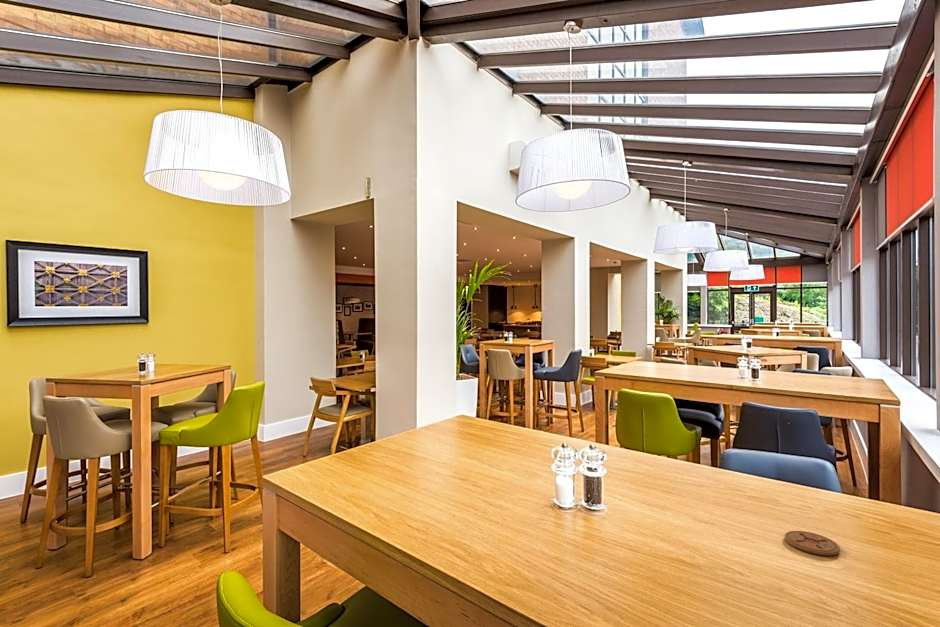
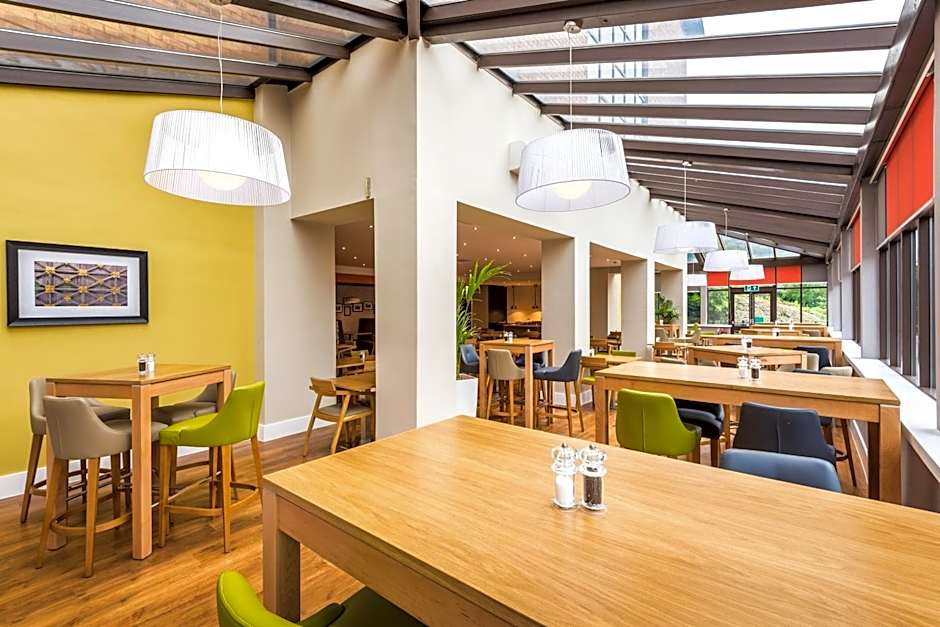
- coaster [783,530,841,556]
